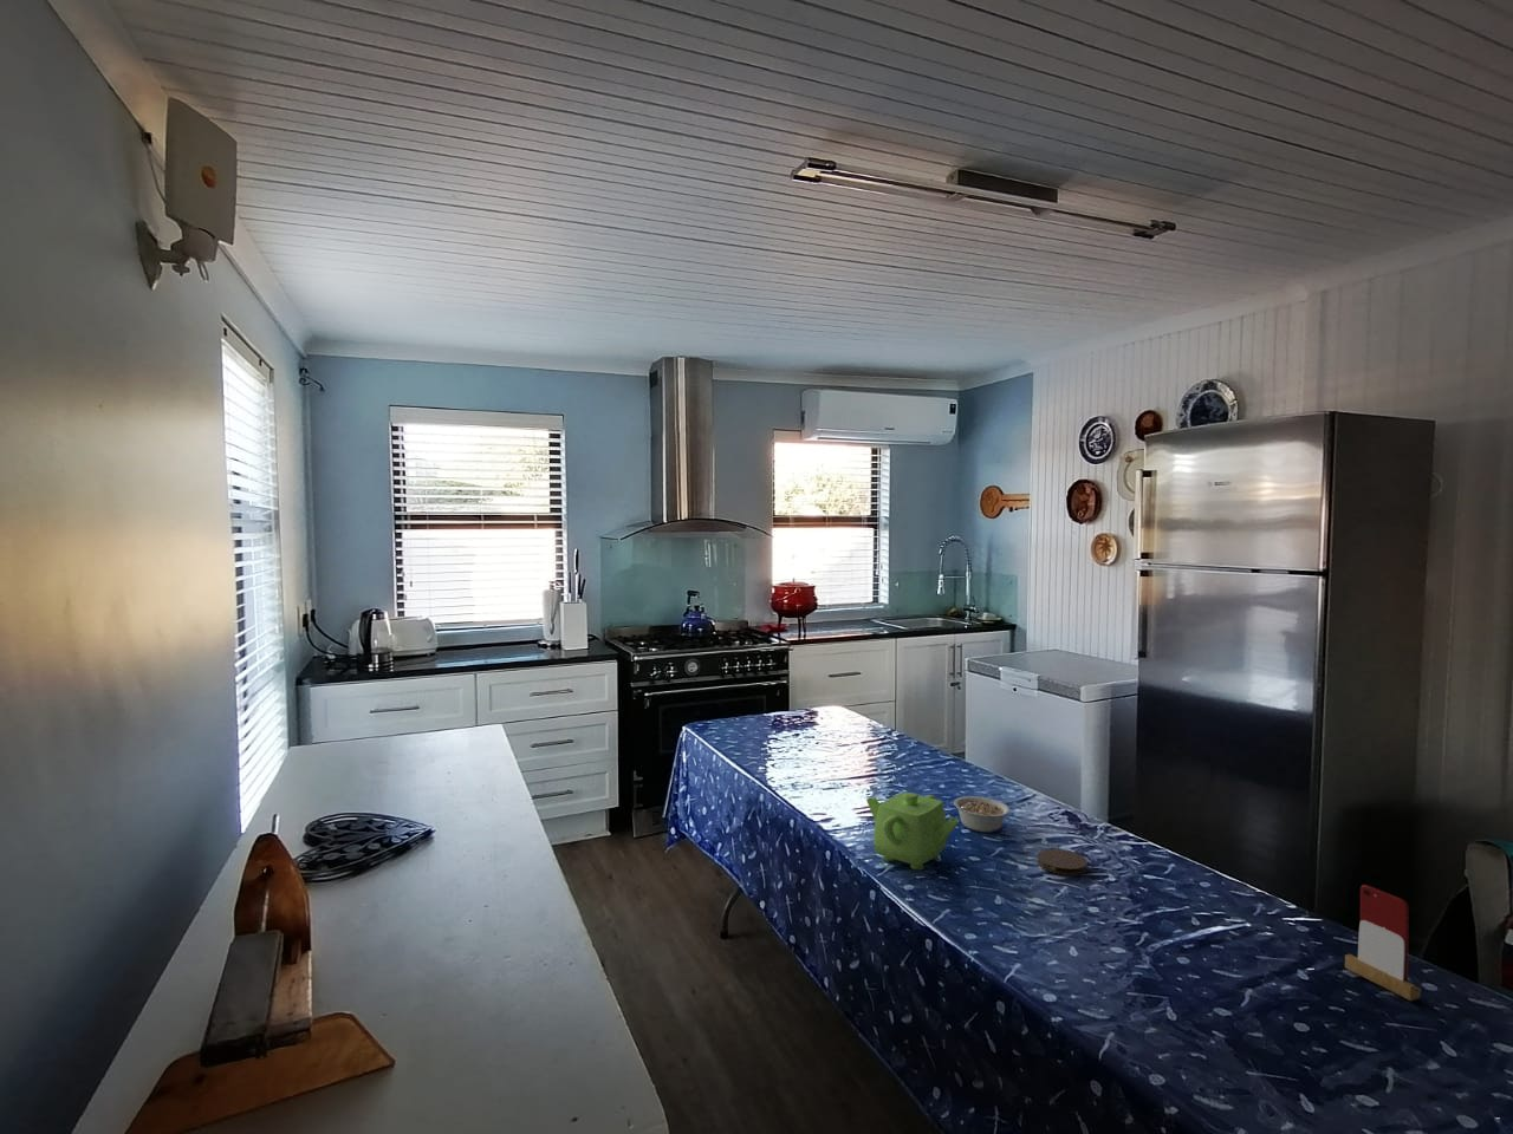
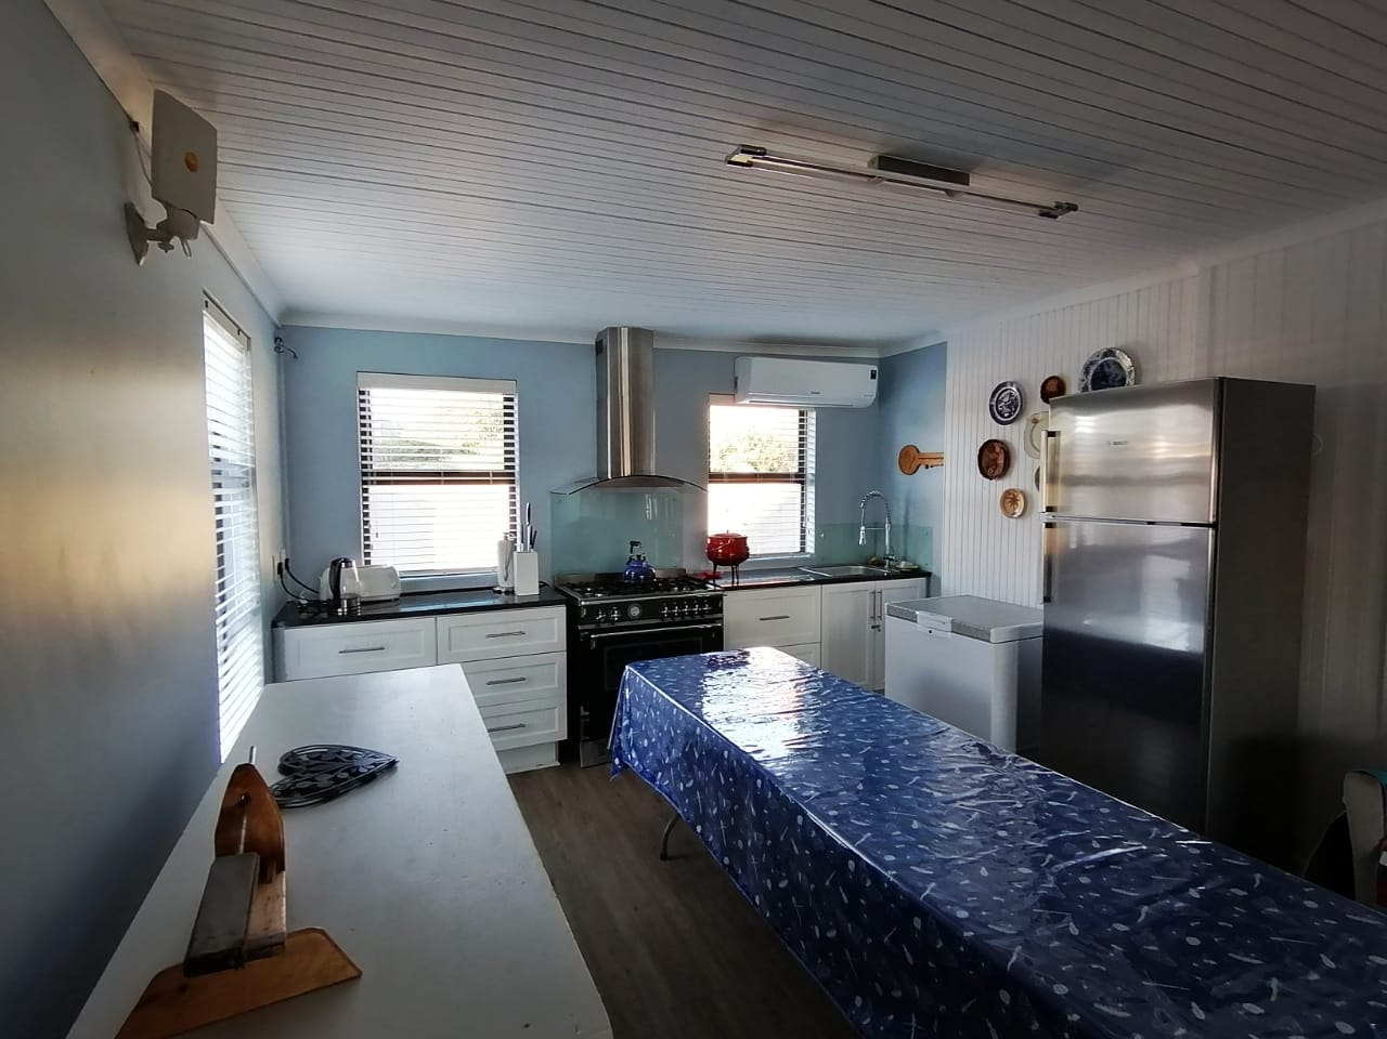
- smartphone [1344,884,1422,1002]
- coaster [1036,848,1089,877]
- teapot [865,791,961,871]
- legume [953,795,1010,833]
